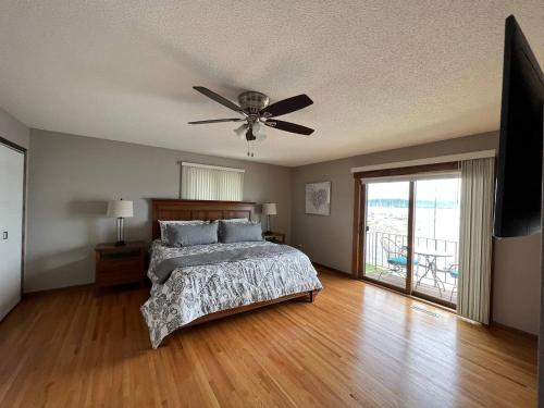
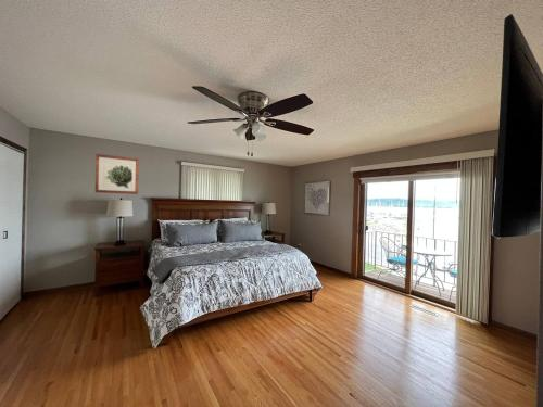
+ wall art [94,153,140,195]
